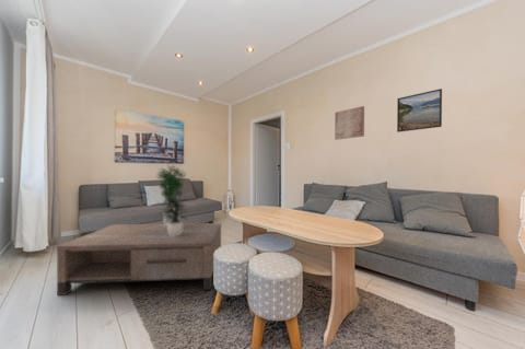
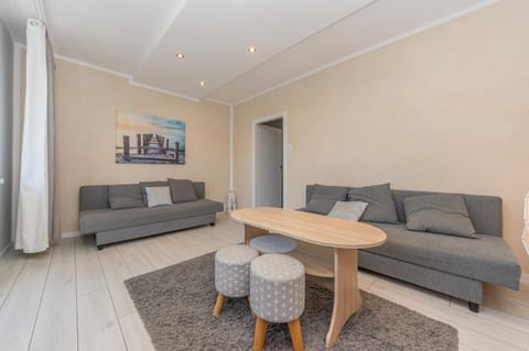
- coffee table [56,222,222,296]
- wall art [334,105,365,141]
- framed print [396,88,443,133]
- potted plant [155,163,189,236]
